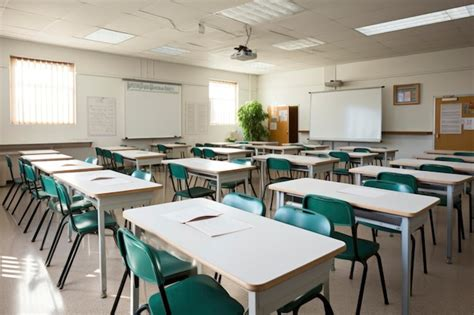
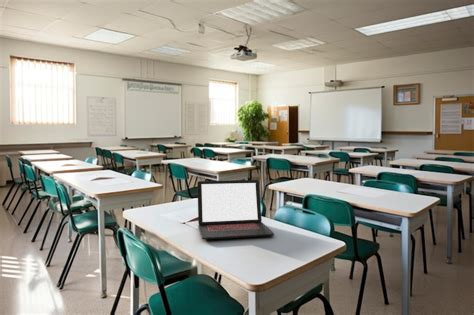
+ laptop [196,179,275,240]
